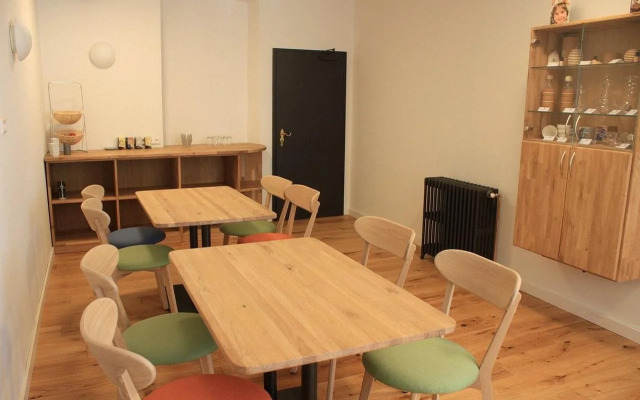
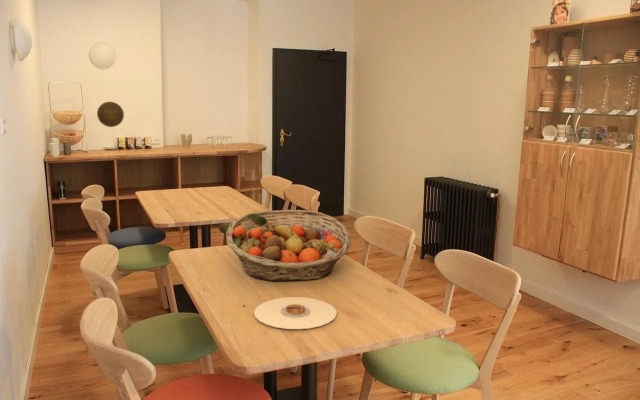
+ plate [253,296,338,330]
+ fruit basket [225,209,352,282]
+ decorative plate [96,101,125,128]
